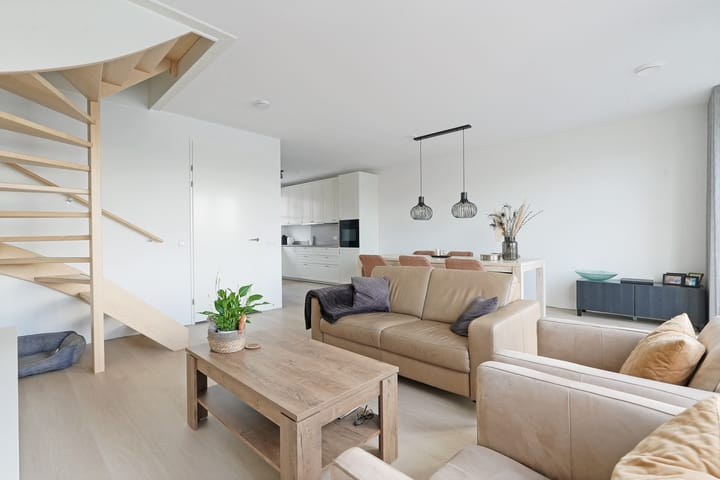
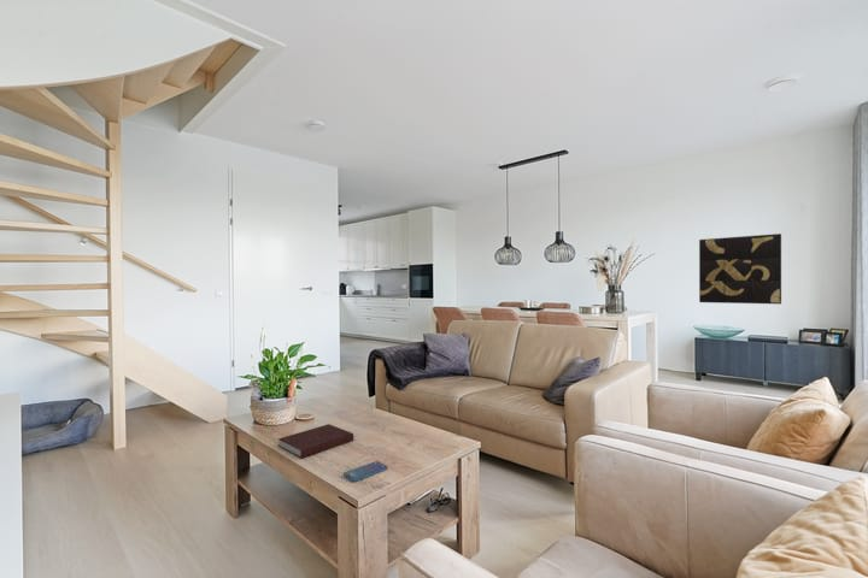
+ smartphone [342,460,388,482]
+ notebook [277,423,354,459]
+ wall art [698,232,782,305]
